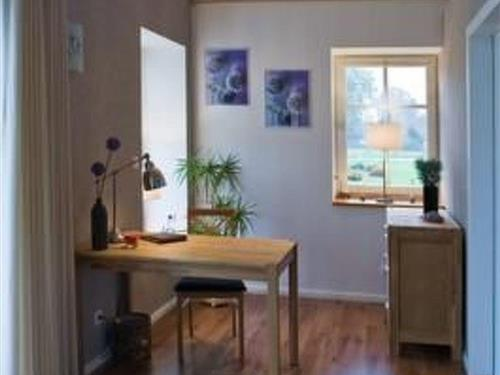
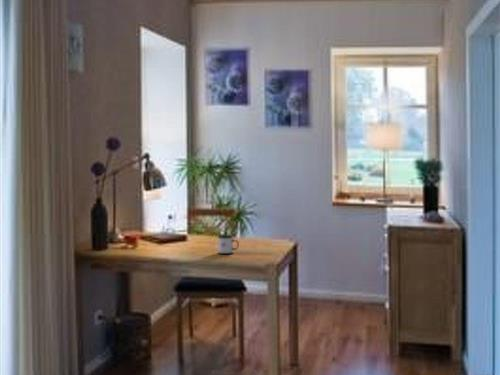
+ mug [217,234,240,255]
